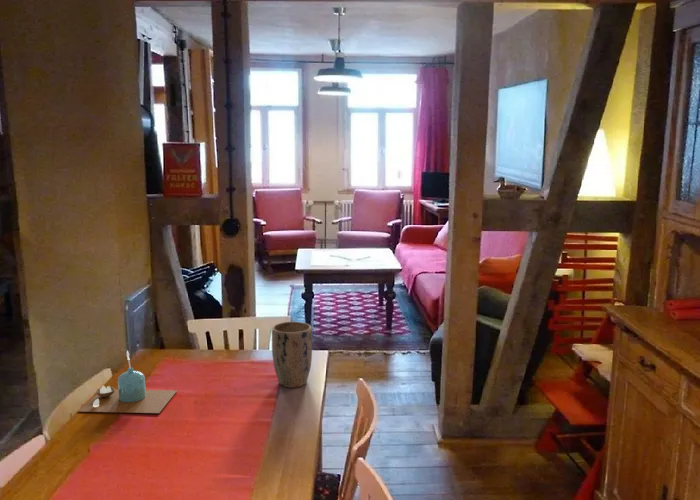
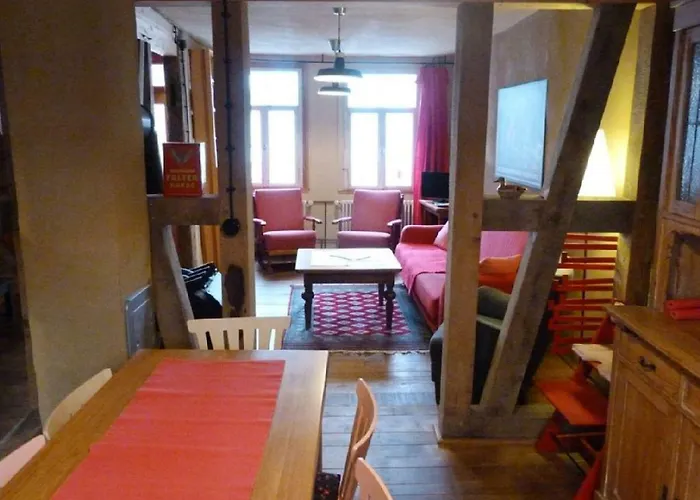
- candle [77,350,178,414]
- plant pot [271,321,313,389]
